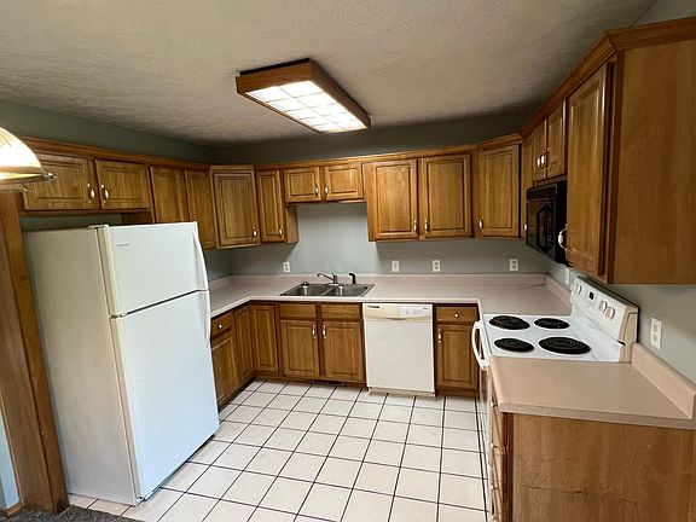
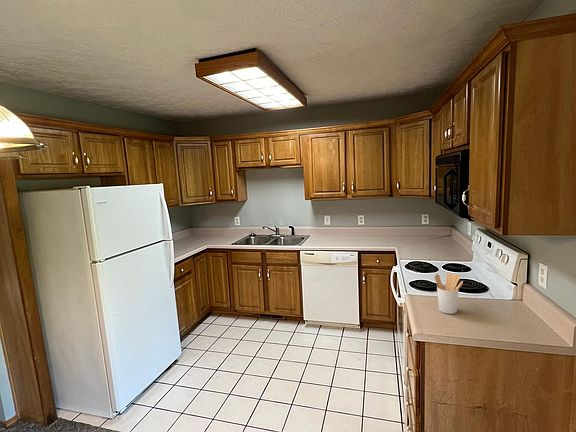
+ utensil holder [434,272,464,315]
